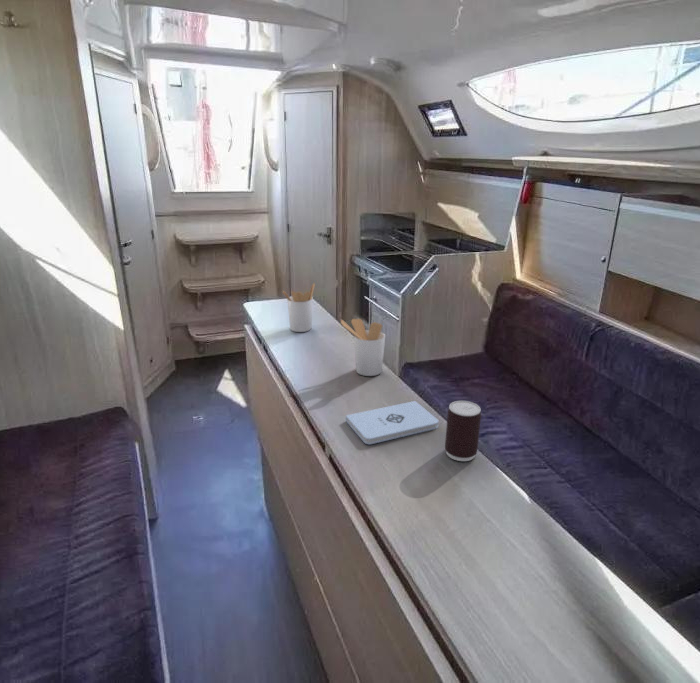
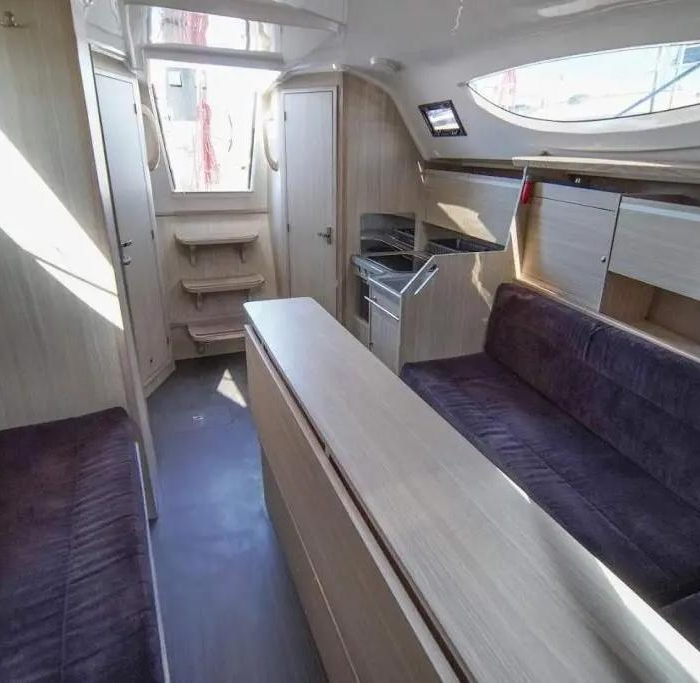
- utensil holder [340,318,386,377]
- beverage can [444,400,482,462]
- notepad [345,400,440,445]
- utensil holder [281,282,316,333]
